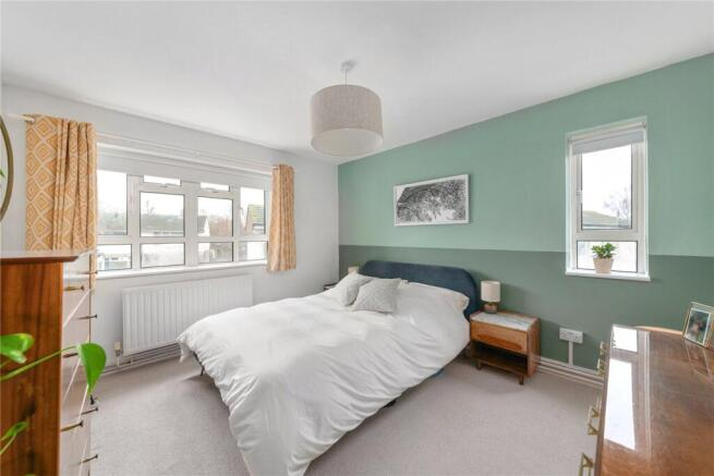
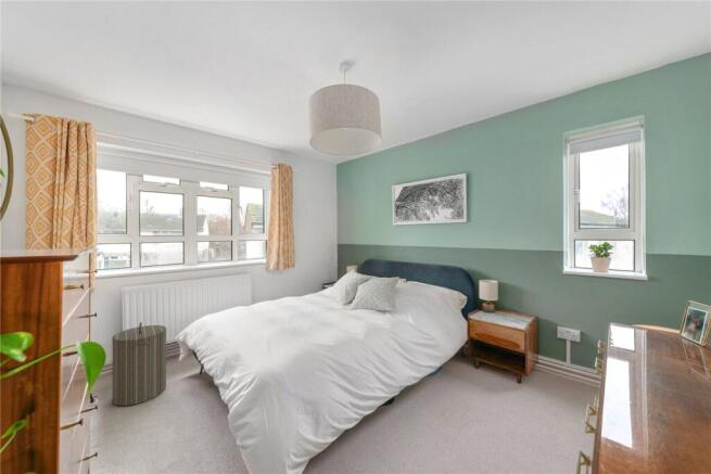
+ laundry hamper [111,321,167,407]
